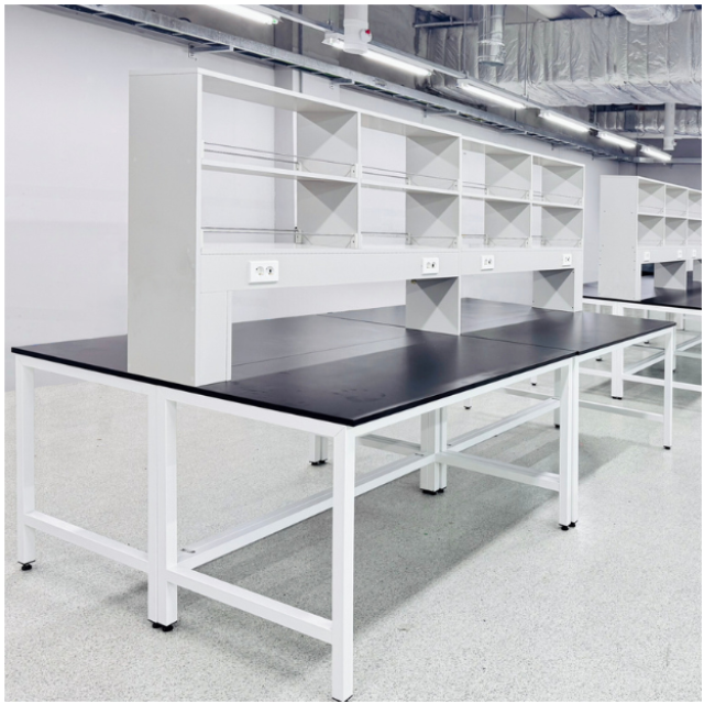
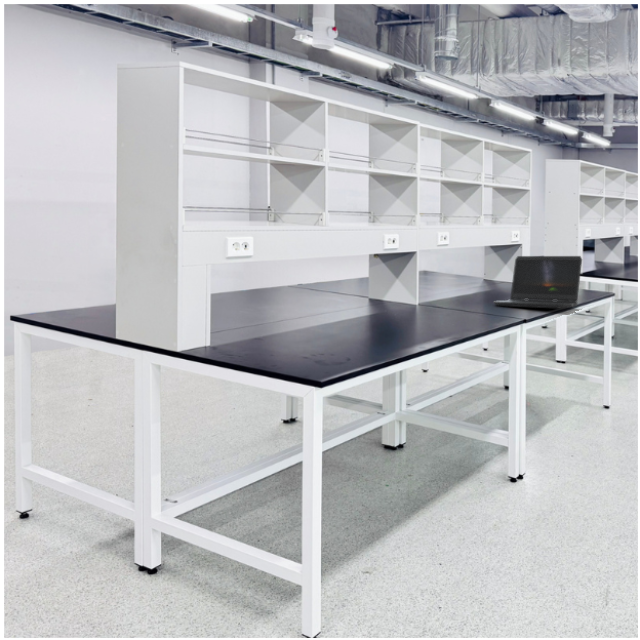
+ laptop computer [493,255,583,310]
